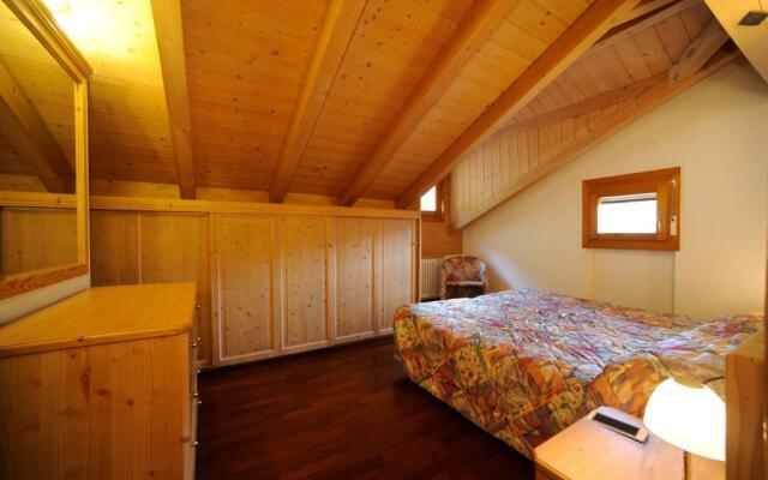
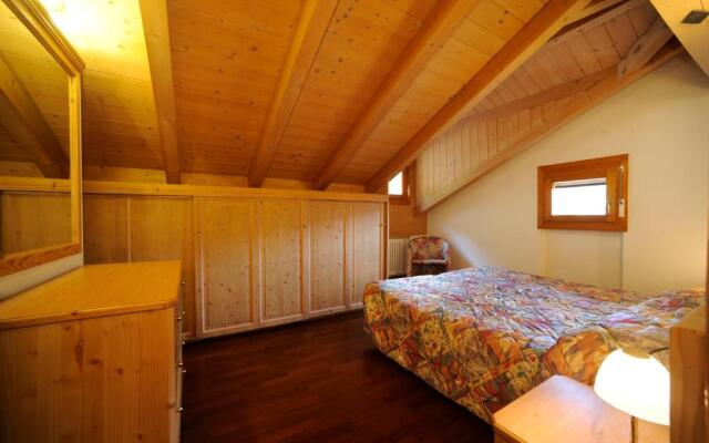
- cell phone [586,409,649,443]
